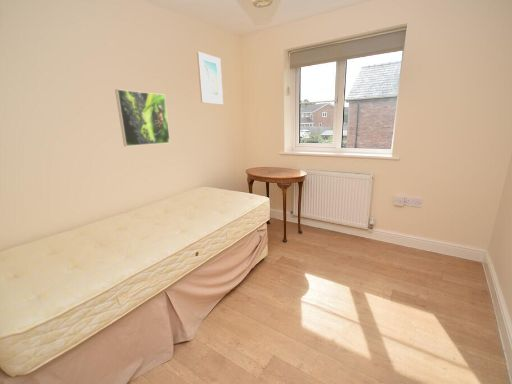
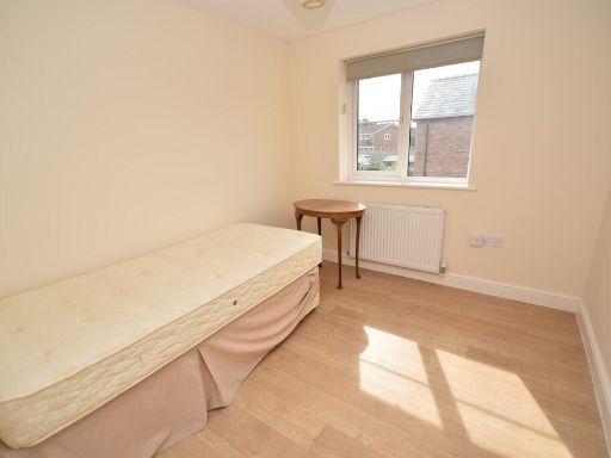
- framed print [114,88,171,147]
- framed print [196,51,224,105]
